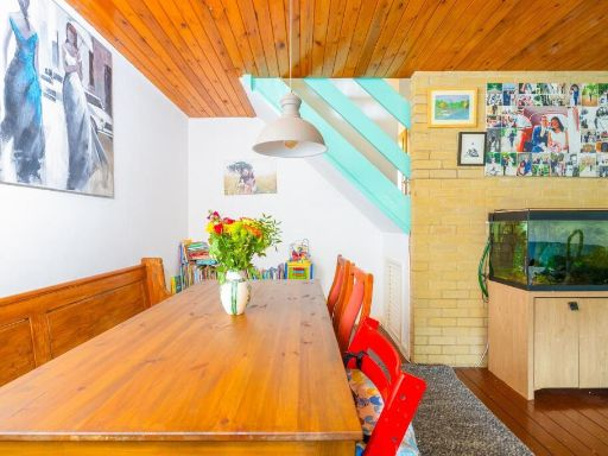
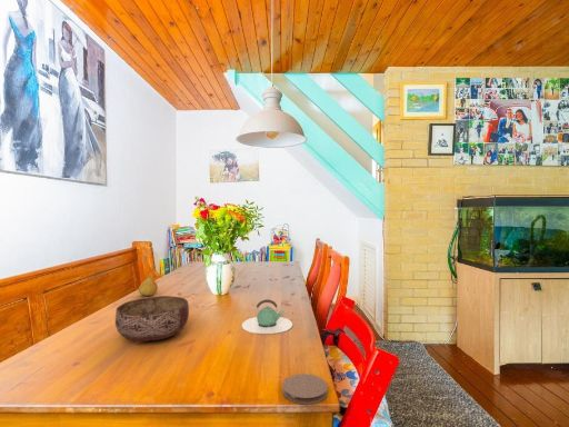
+ fruit [138,274,159,297]
+ coaster [281,373,329,406]
+ bowl [114,295,190,342]
+ teapot [241,298,293,335]
